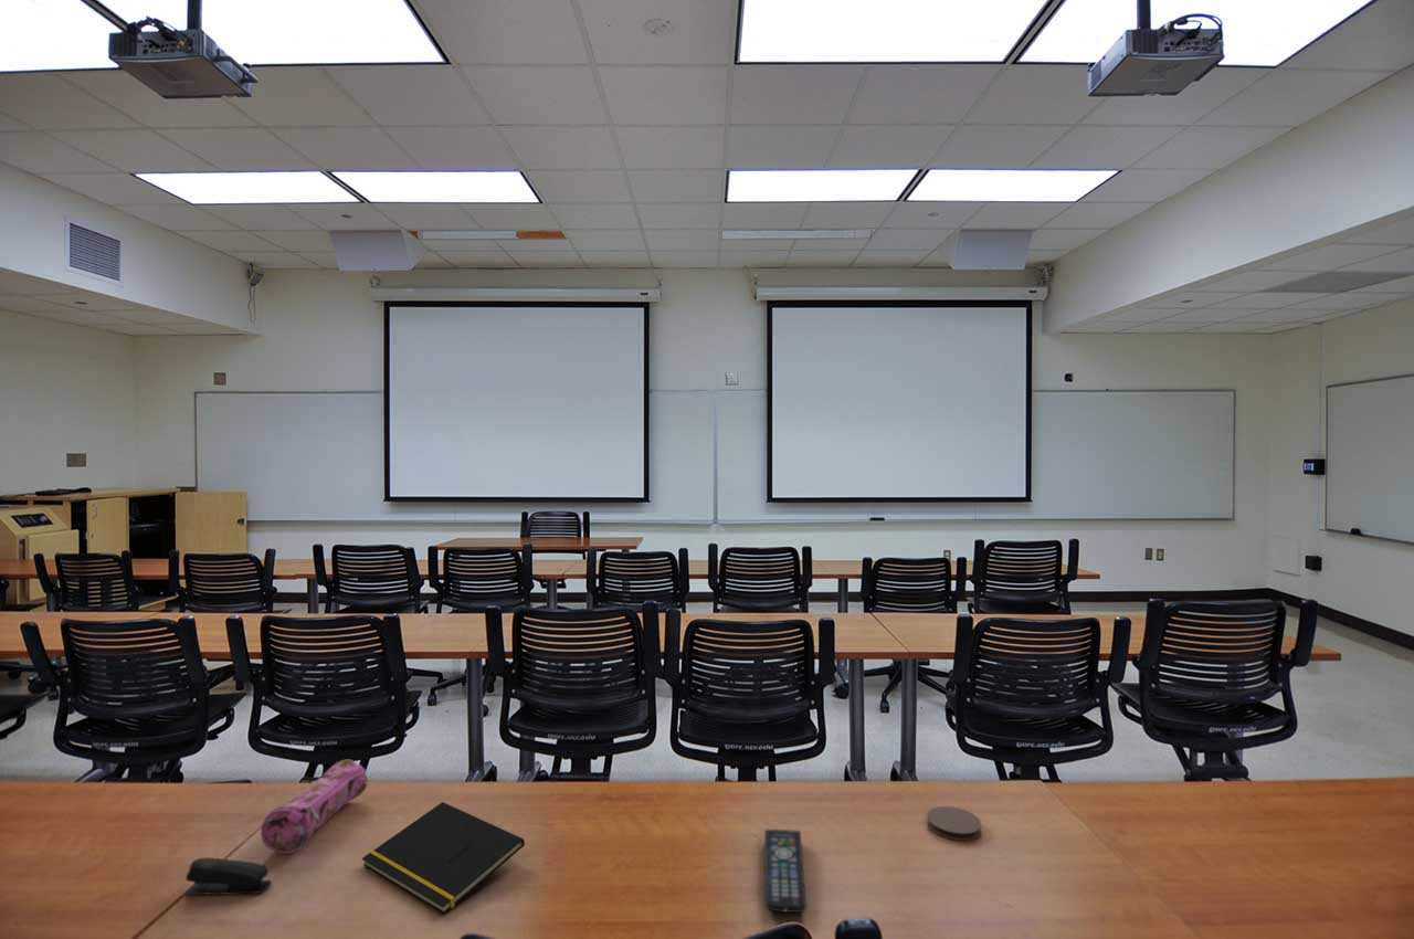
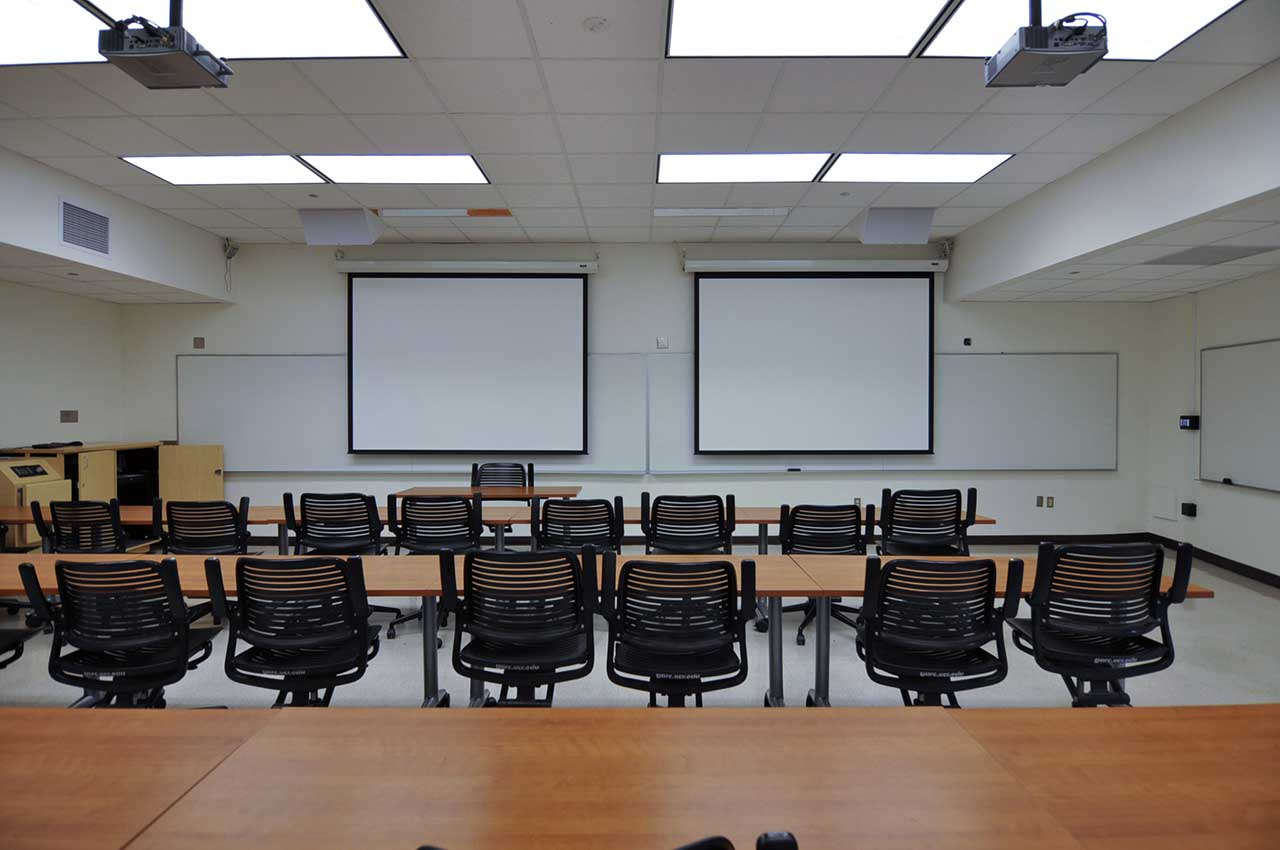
- remote control [763,829,808,914]
- pencil case [260,759,369,855]
- coaster [926,805,982,842]
- stapler [184,857,273,896]
- notepad [361,801,526,915]
